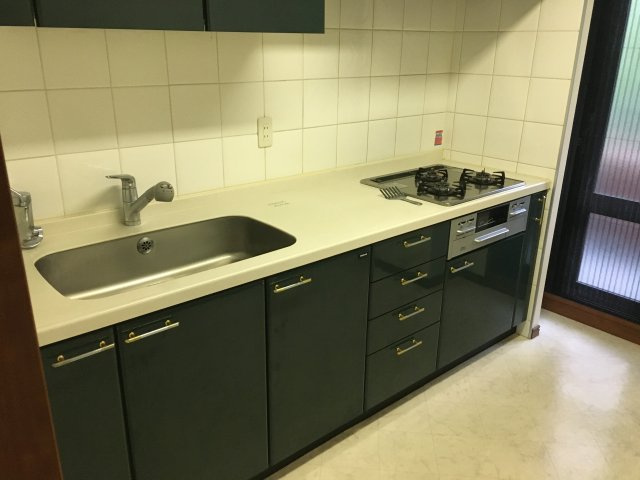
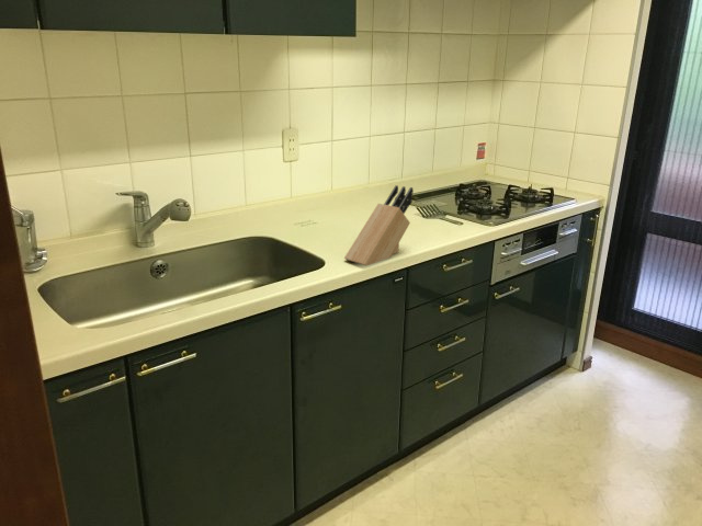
+ knife block [343,184,415,266]
